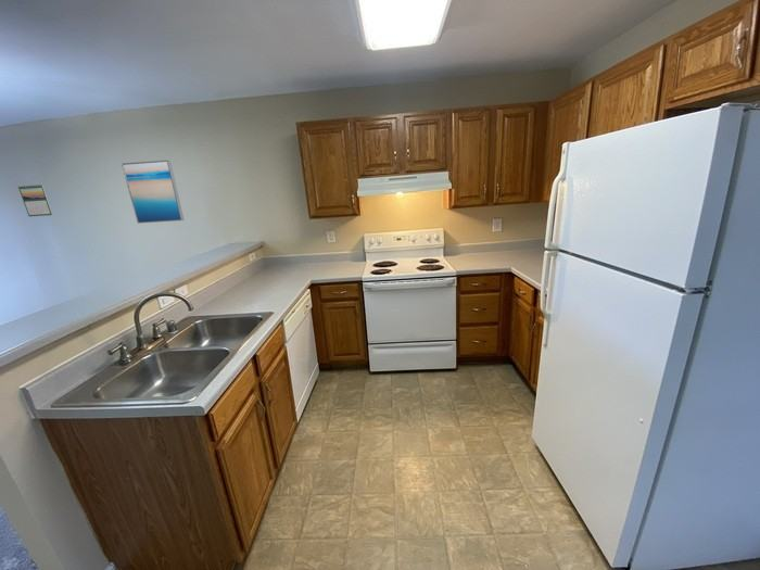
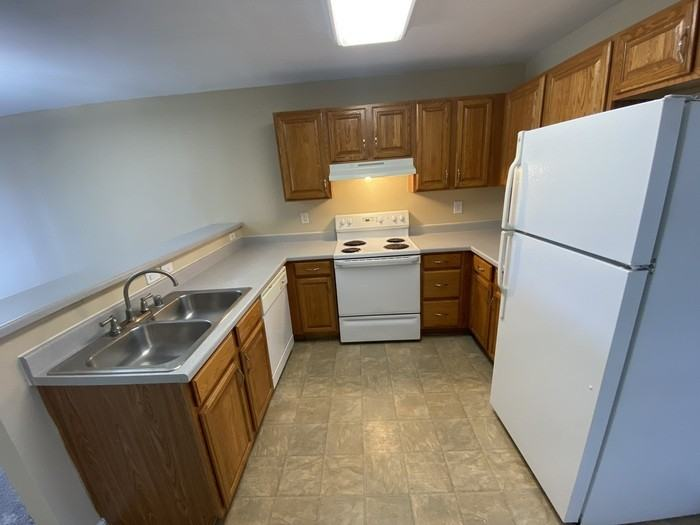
- wall art [121,159,185,225]
- calendar [17,183,53,217]
